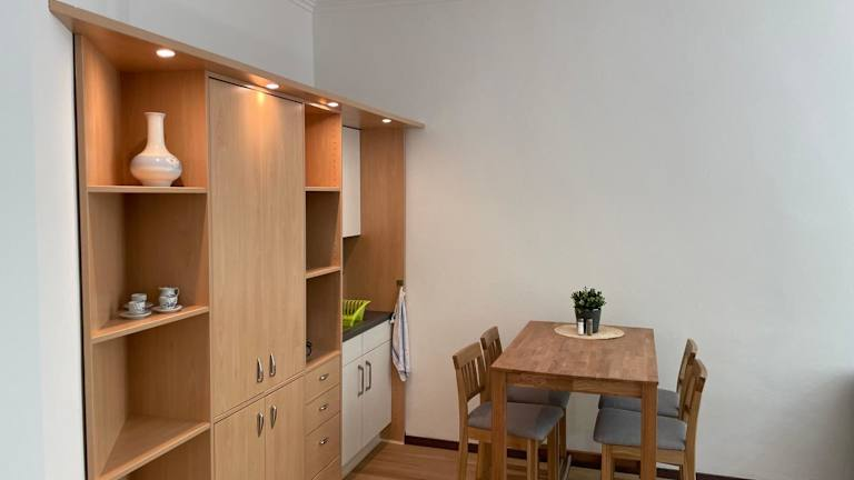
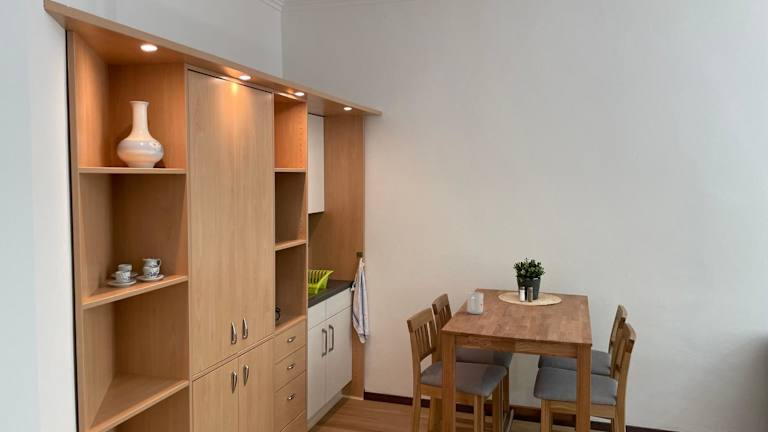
+ mug [466,291,484,315]
